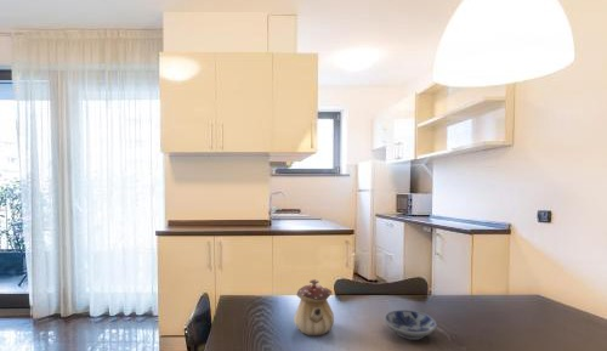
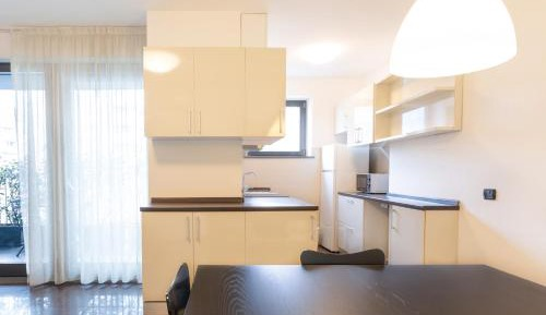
- bowl [384,308,437,341]
- teapot [293,278,335,336]
